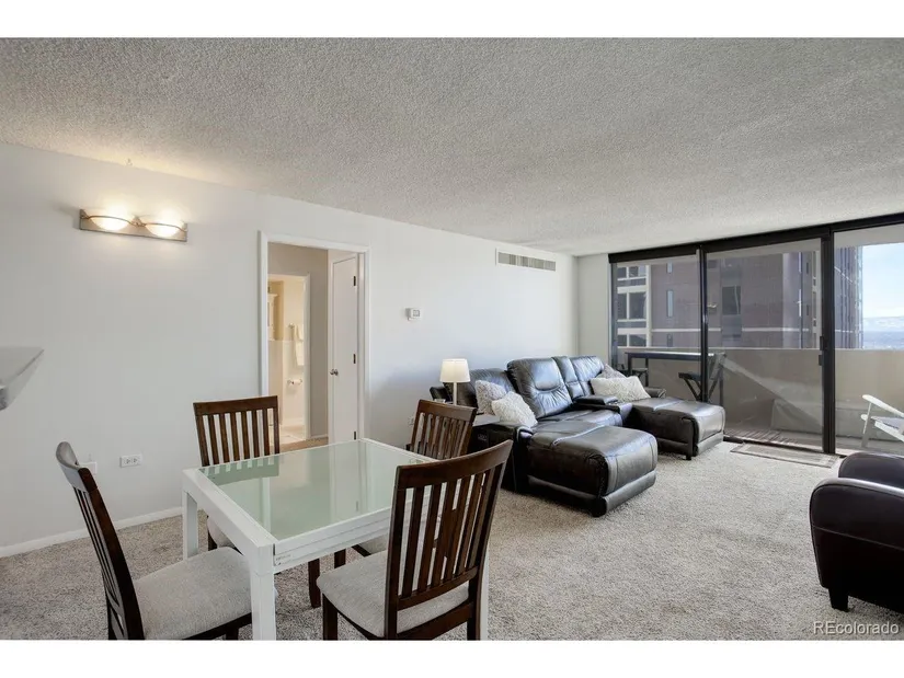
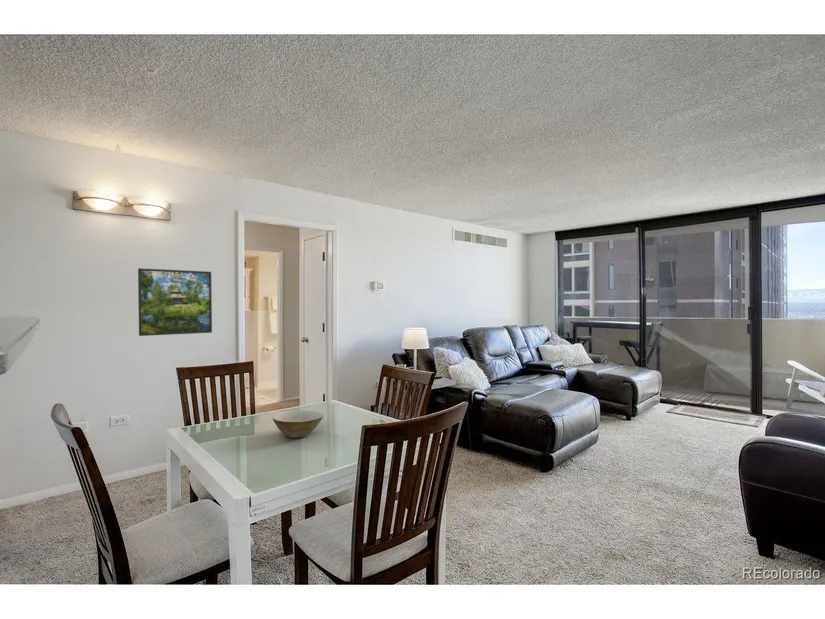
+ bowl [272,409,324,439]
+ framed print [137,267,213,337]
